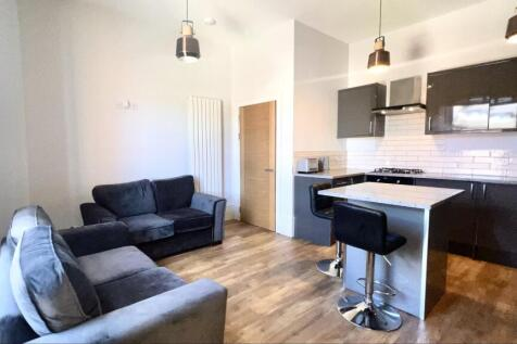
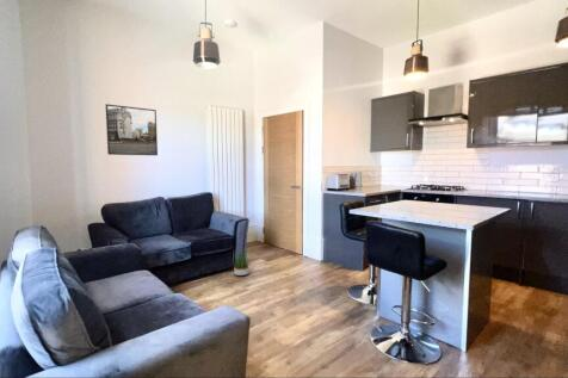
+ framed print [105,103,159,156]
+ potted plant [228,249,255,277]
